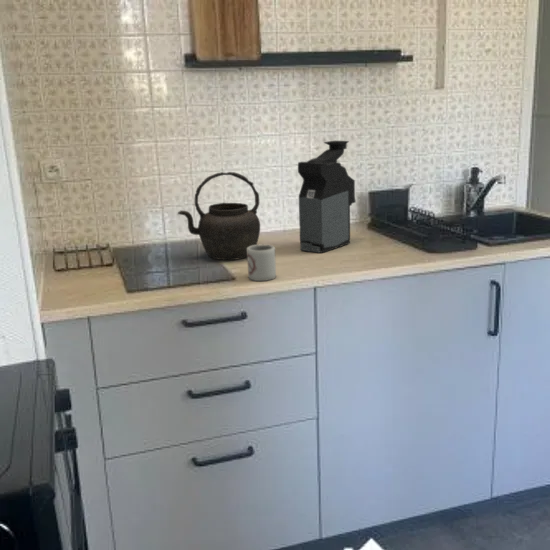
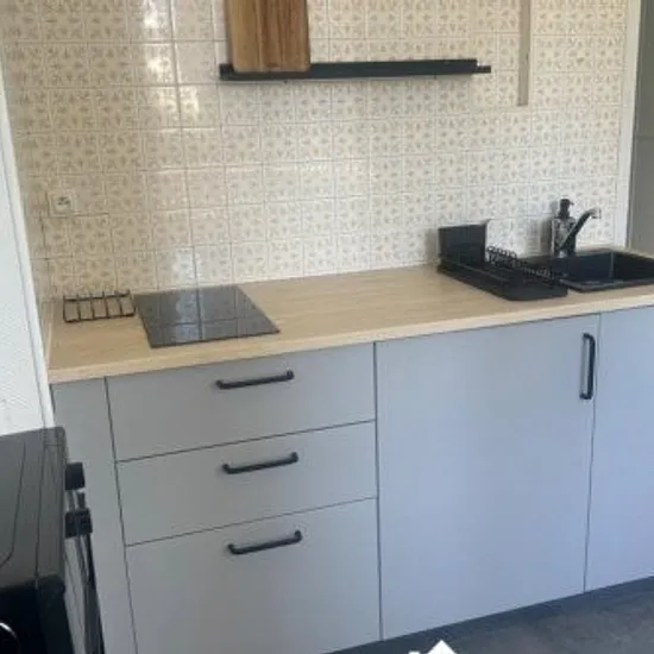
- coffee maker [297,140,357,254]
- kettle [177,171,261,261]
- cup [246,243,277,282]
